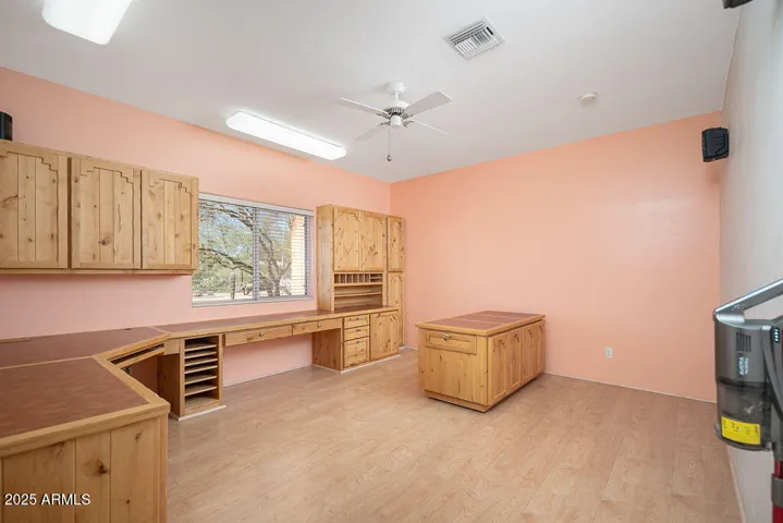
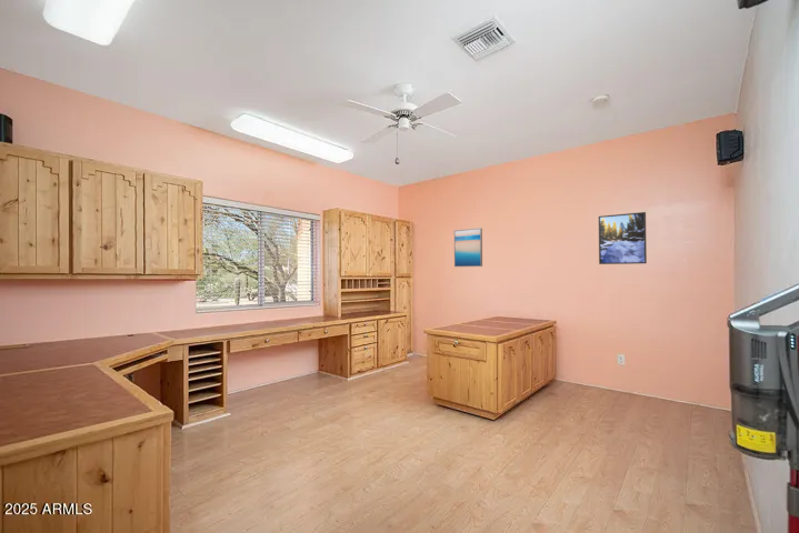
+ wall art [453,227,483,268]
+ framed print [598,211,648,265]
